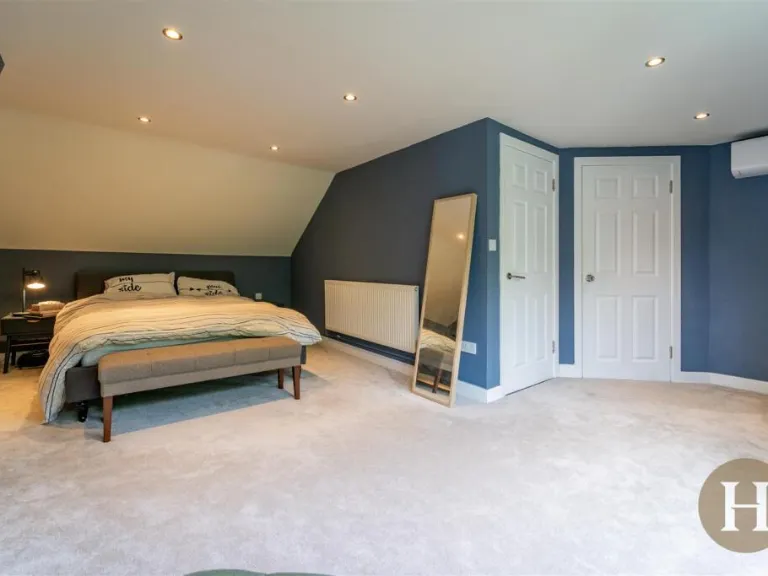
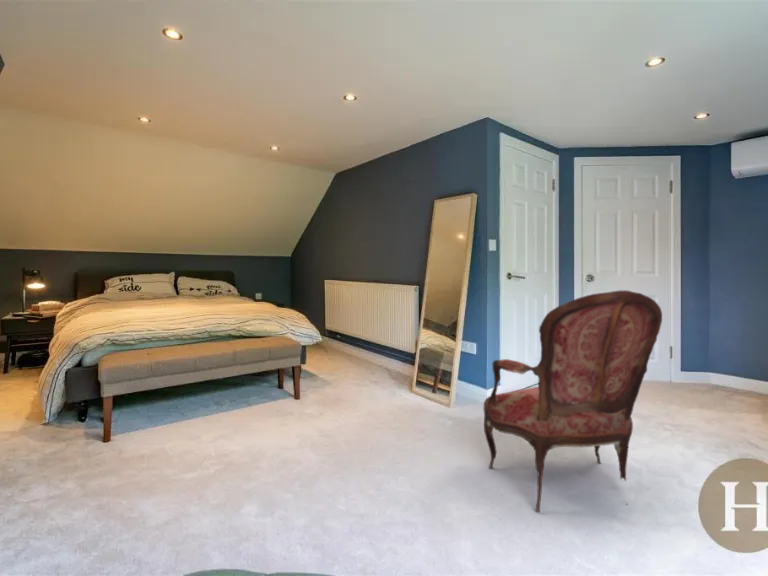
+ armchair [483,289,663,513]
